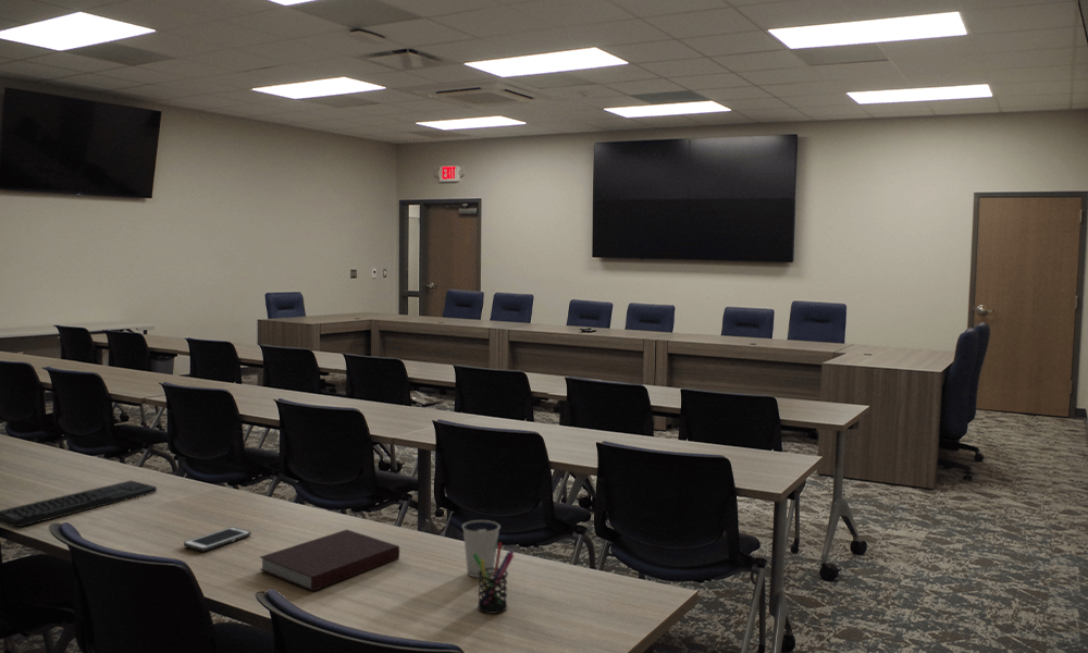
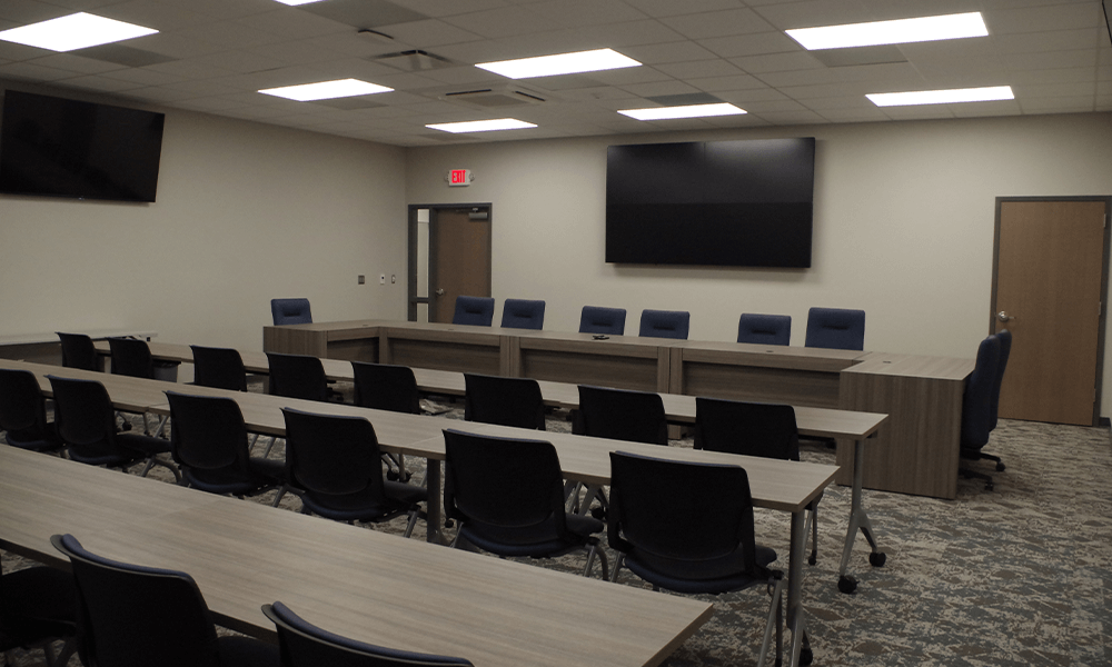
- pen holder [473,542,516,615]
- notebook [259,529,400,592]
- cell phone [183,526,252,552]
- keyboard [0,479,158,528]
- dixie cup [461,519,502,578]
